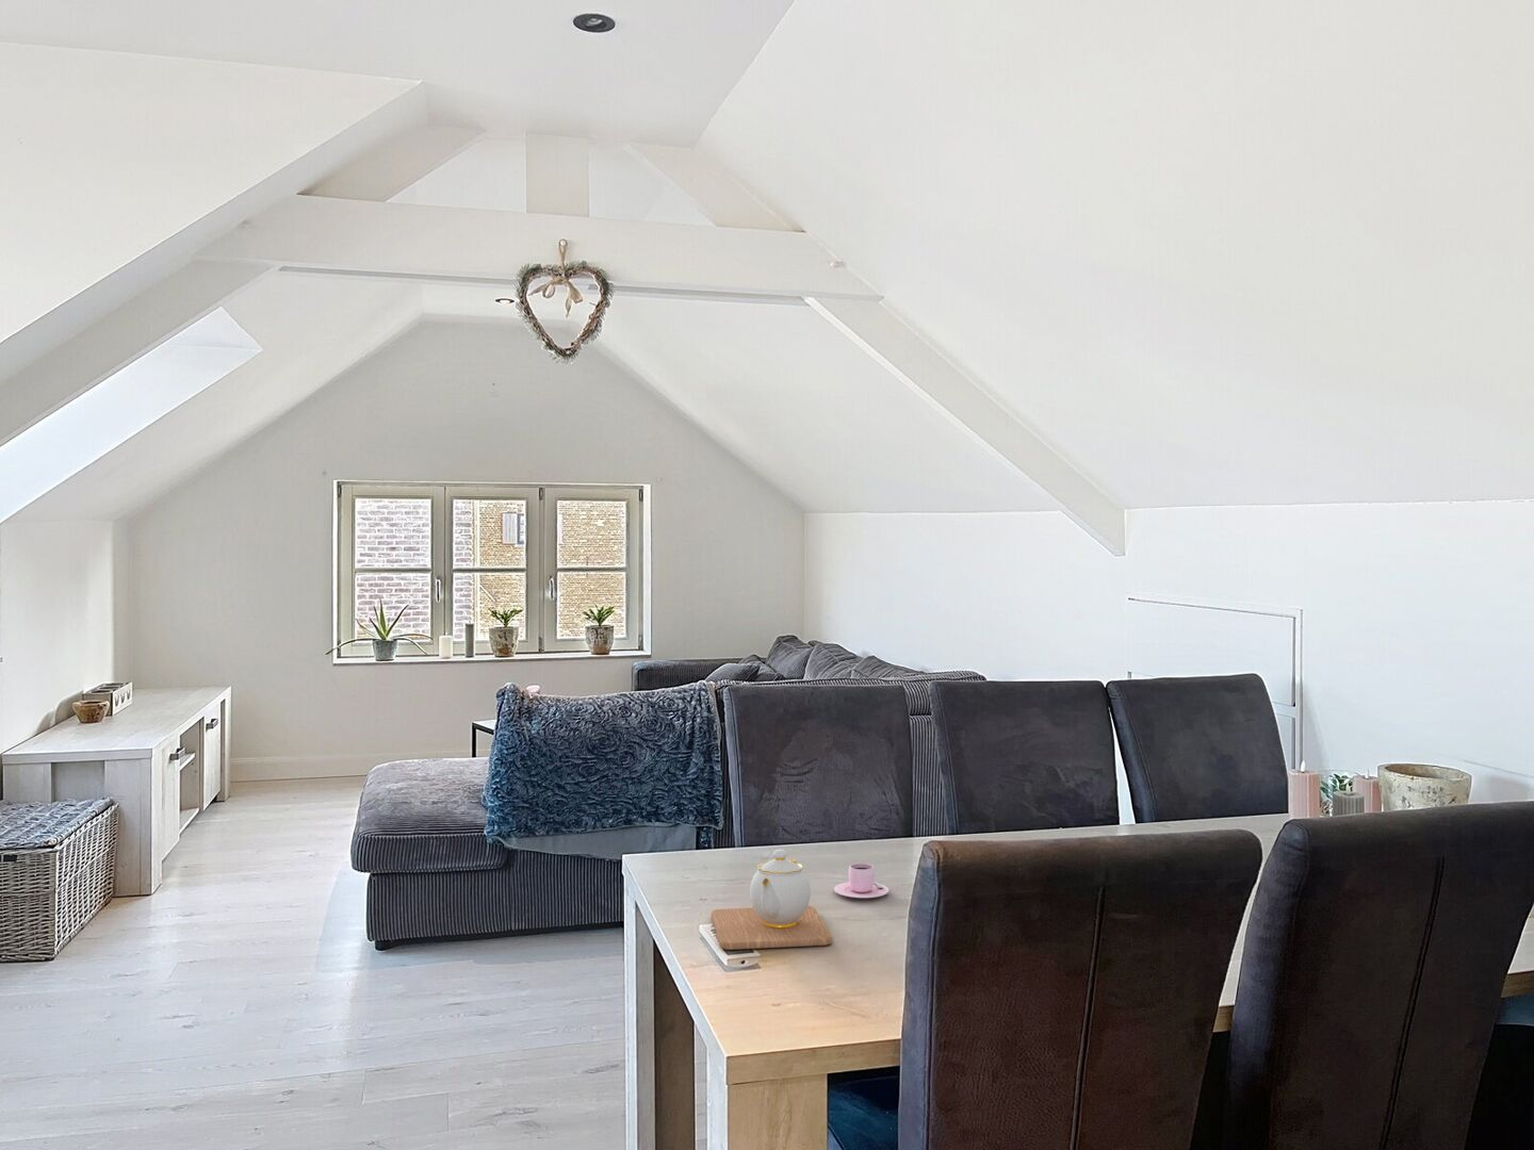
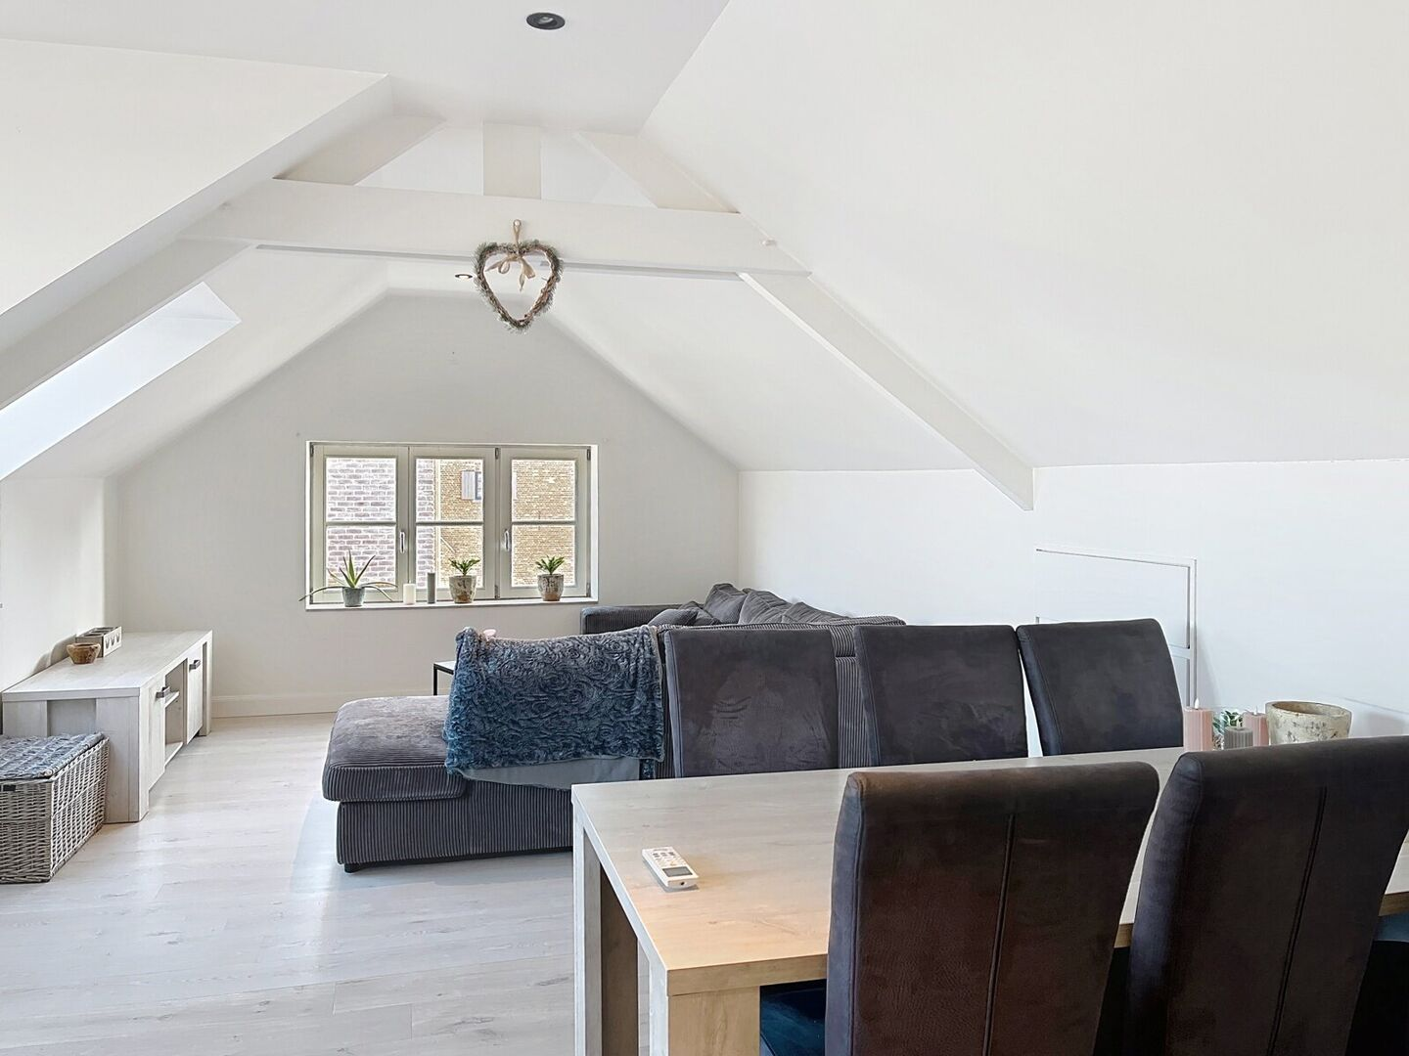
- teapot [710,849,833,951]
- teacup [833,862,889,899]
